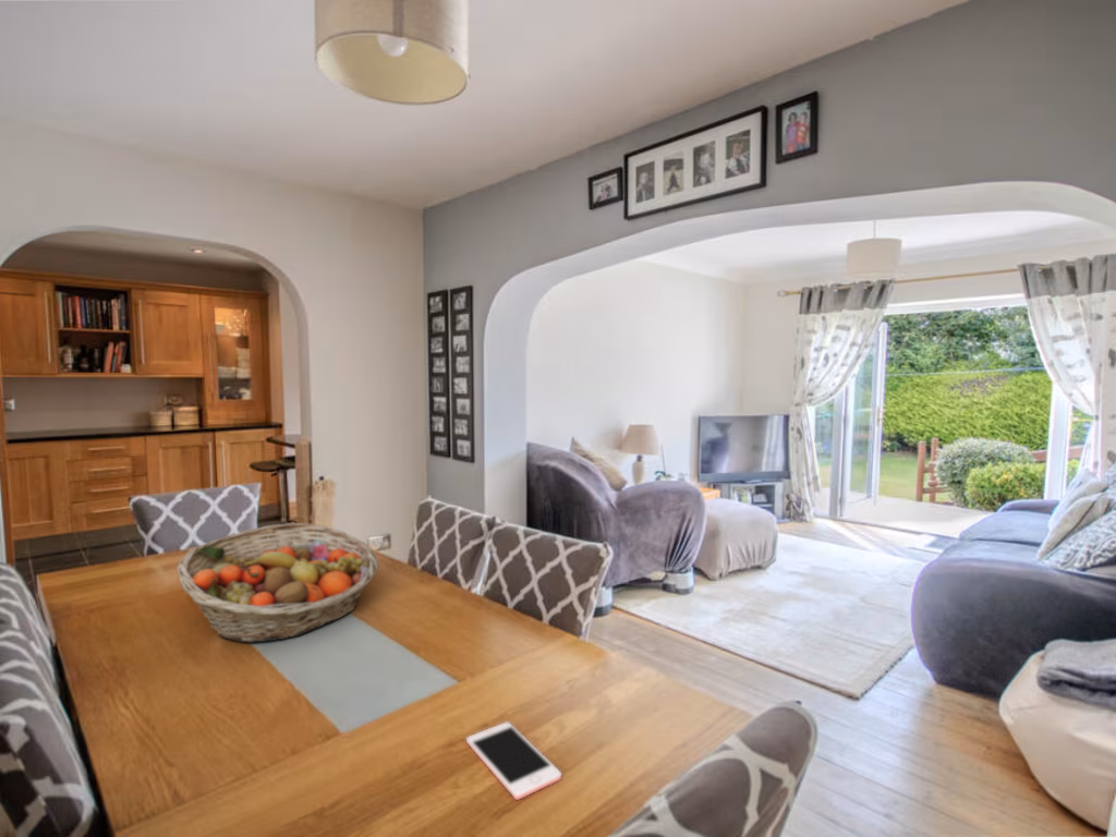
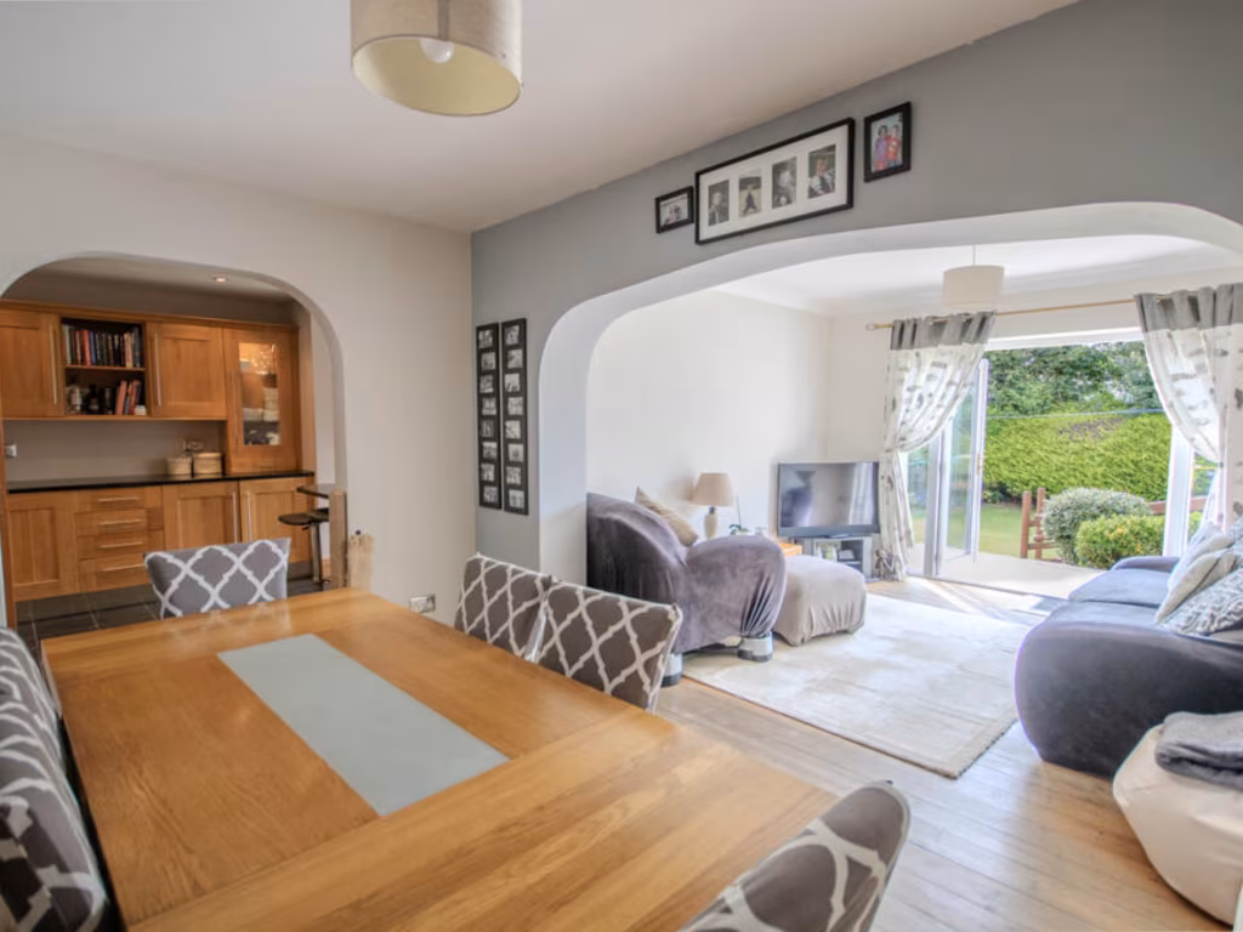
- cell phone [465,721,562,801]
- fruit basket [177,522,380,644]
